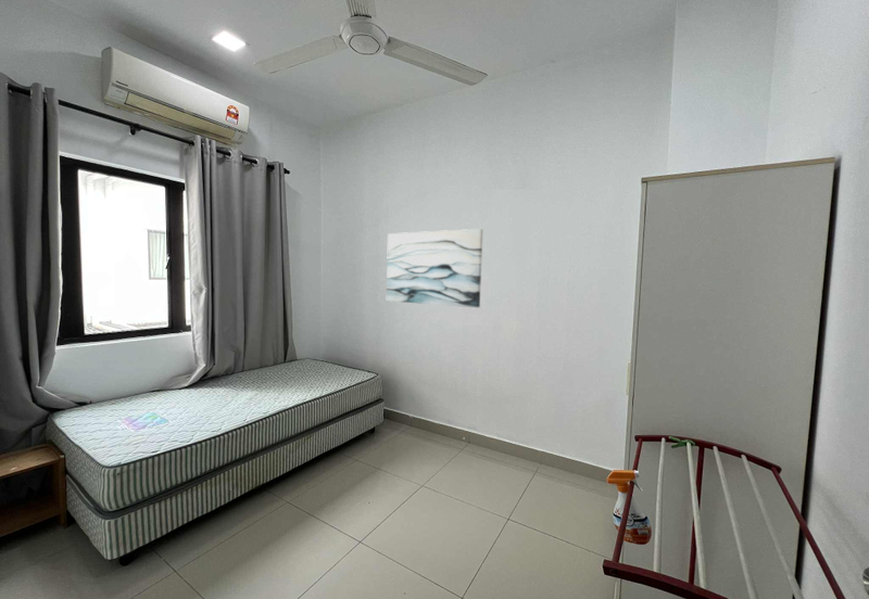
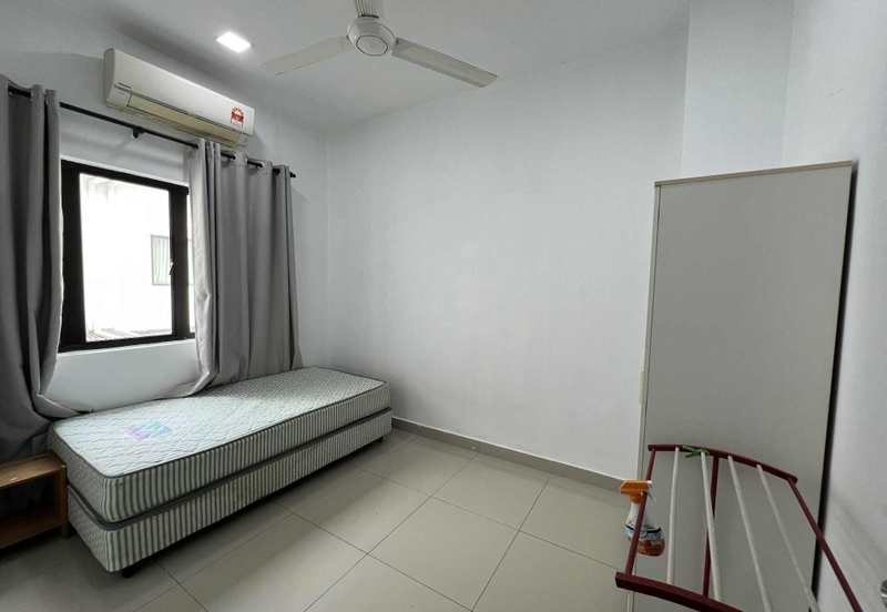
- wall art [386,228,483,308]
